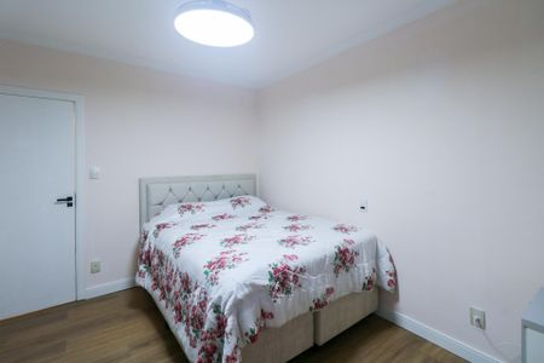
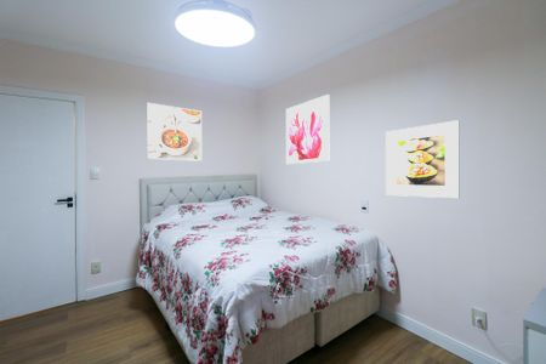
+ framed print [385,119,461,199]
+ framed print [146,102,203,163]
+ wall art [285,93,330,165]
